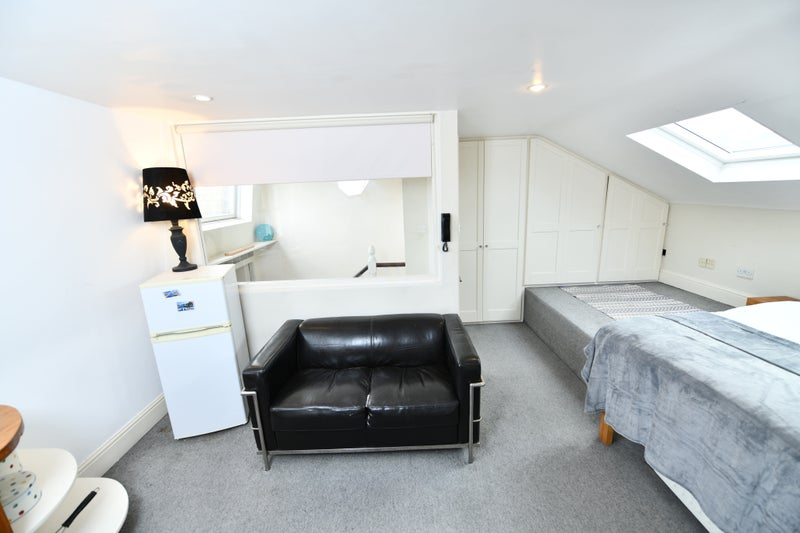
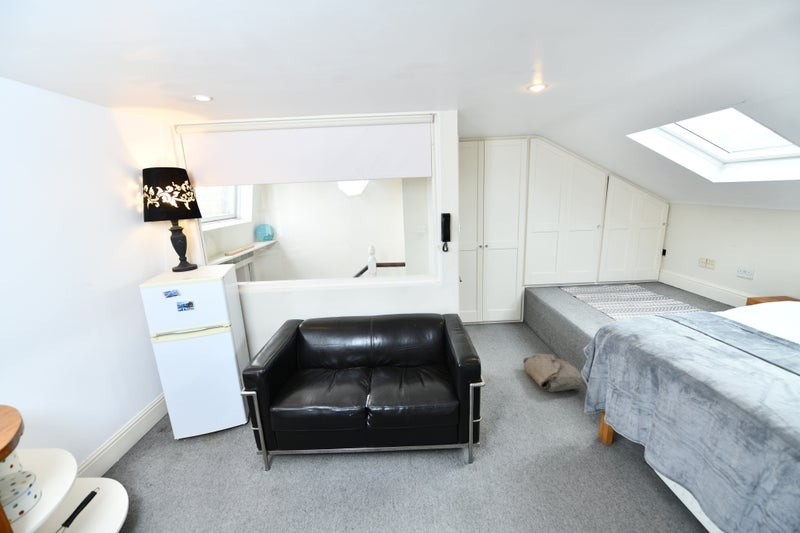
+ bag [522,353,585,393]
